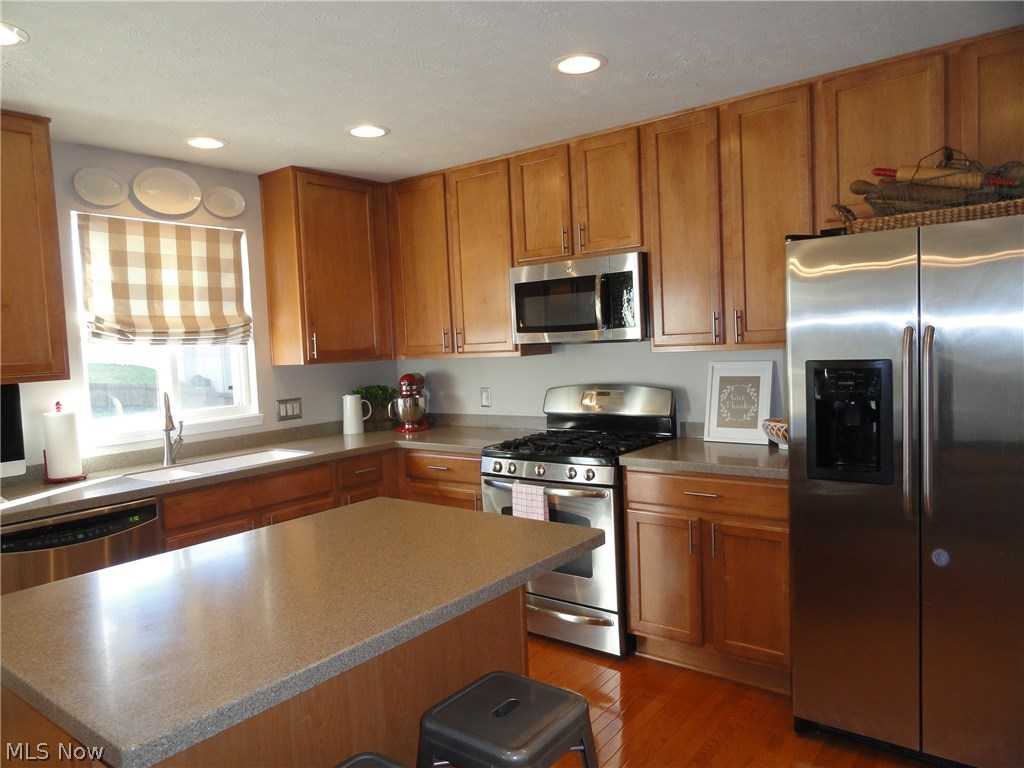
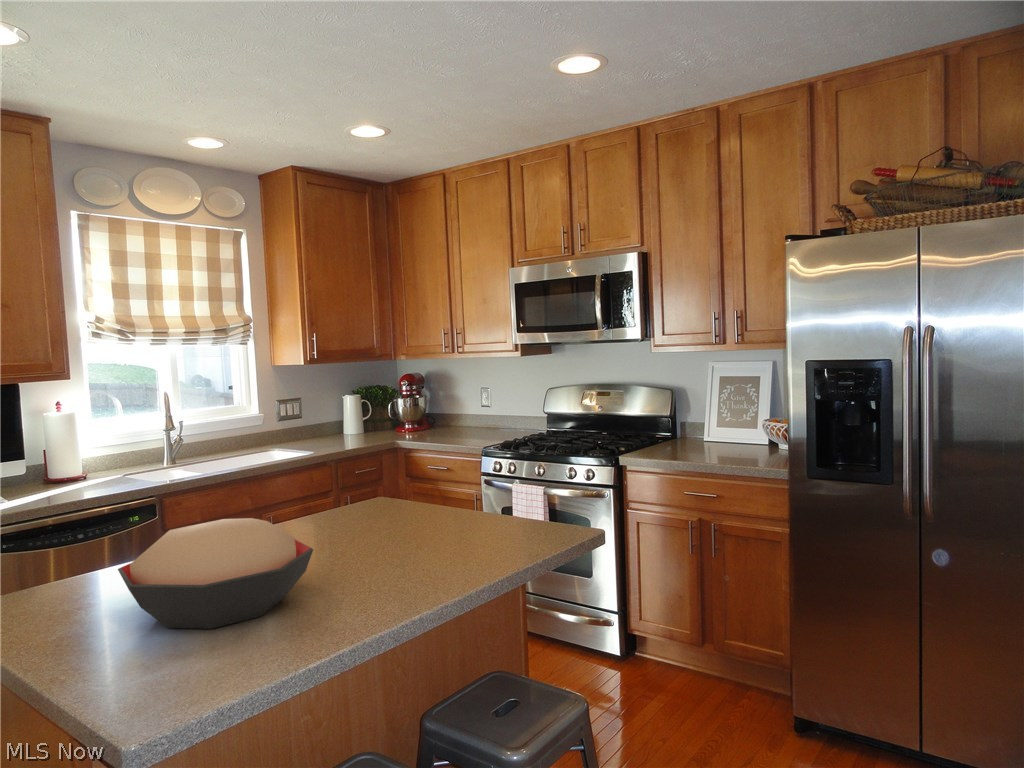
+ decorative bowl [117,517,314,630]
